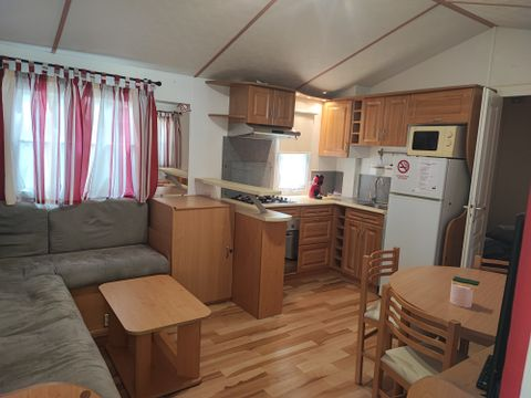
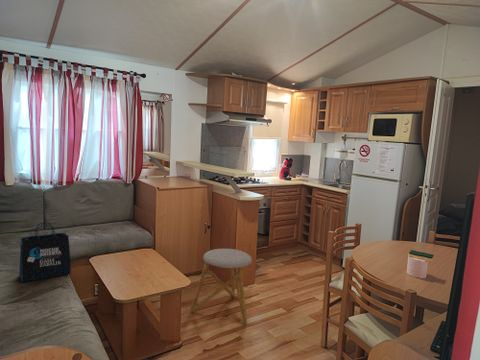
+ stool [190,248,253,325]
+ tote bag [18,221,72,284]
